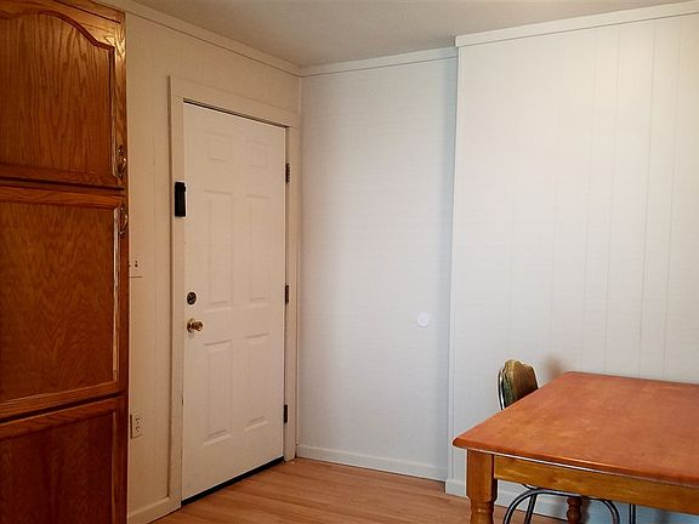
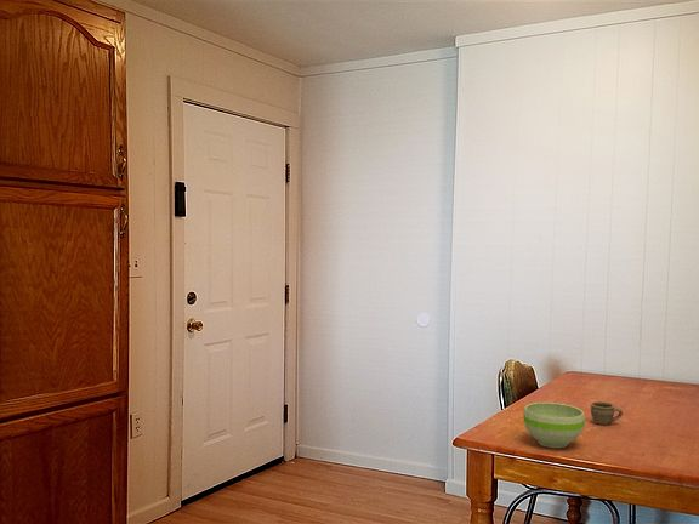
+ bowl [522,401,586,449]
+ cup [590,400,624,426]
